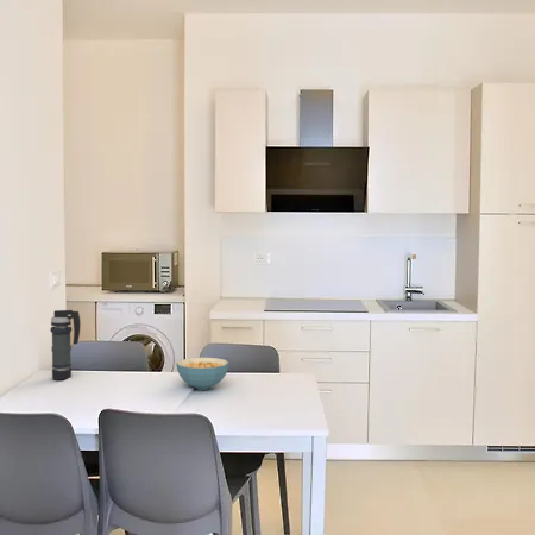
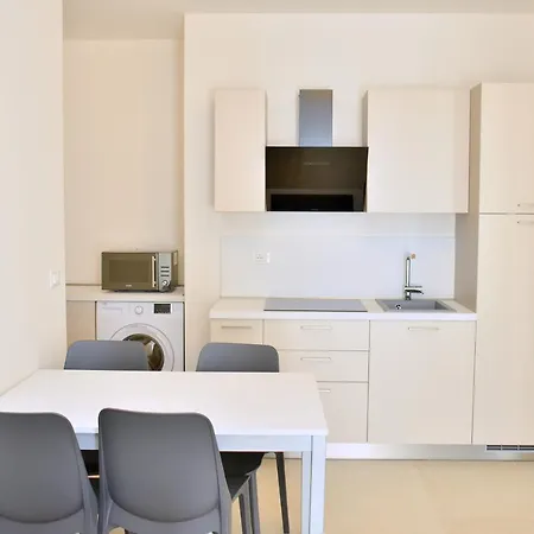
- cereal bowl [175,357,229,391]
- smoke grenade [49,309,82,382]
